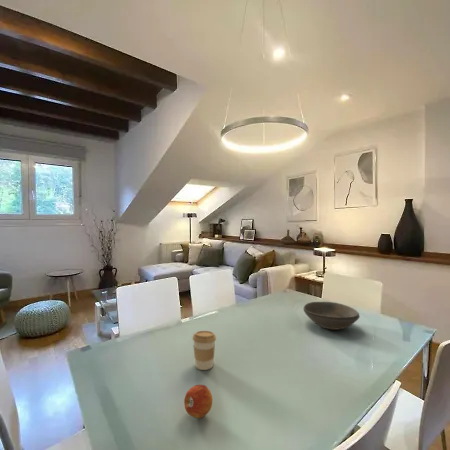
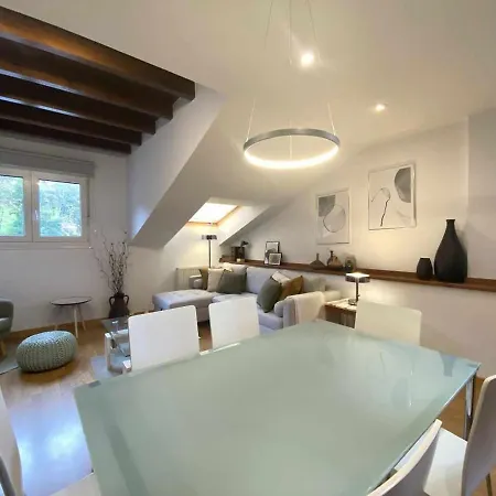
- fruit [183,384,213,419]
- coffee cup [191,330,217,371]
- bowl [302,301,361,331]
